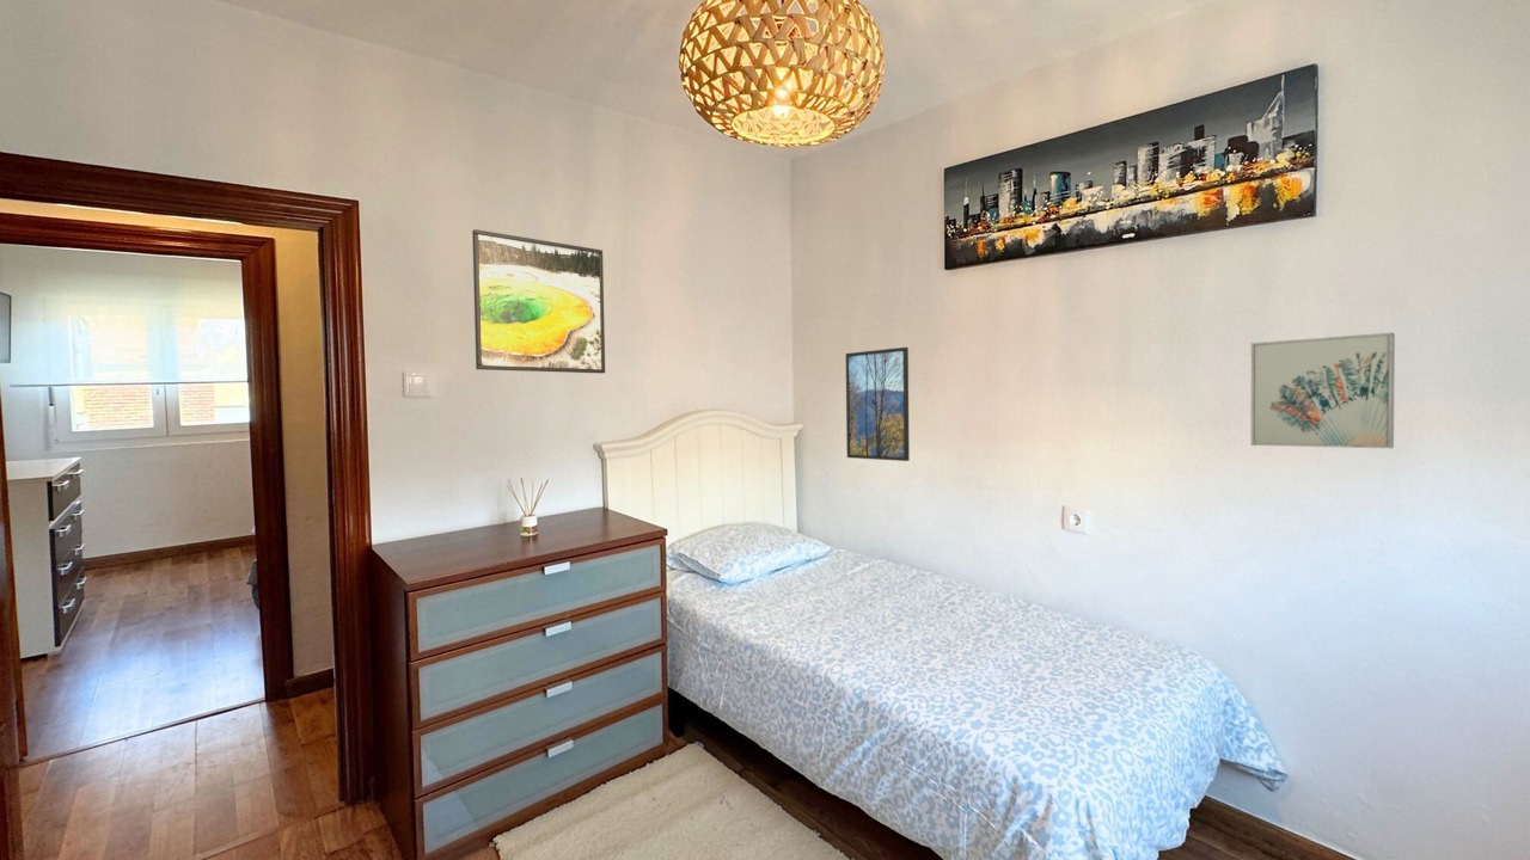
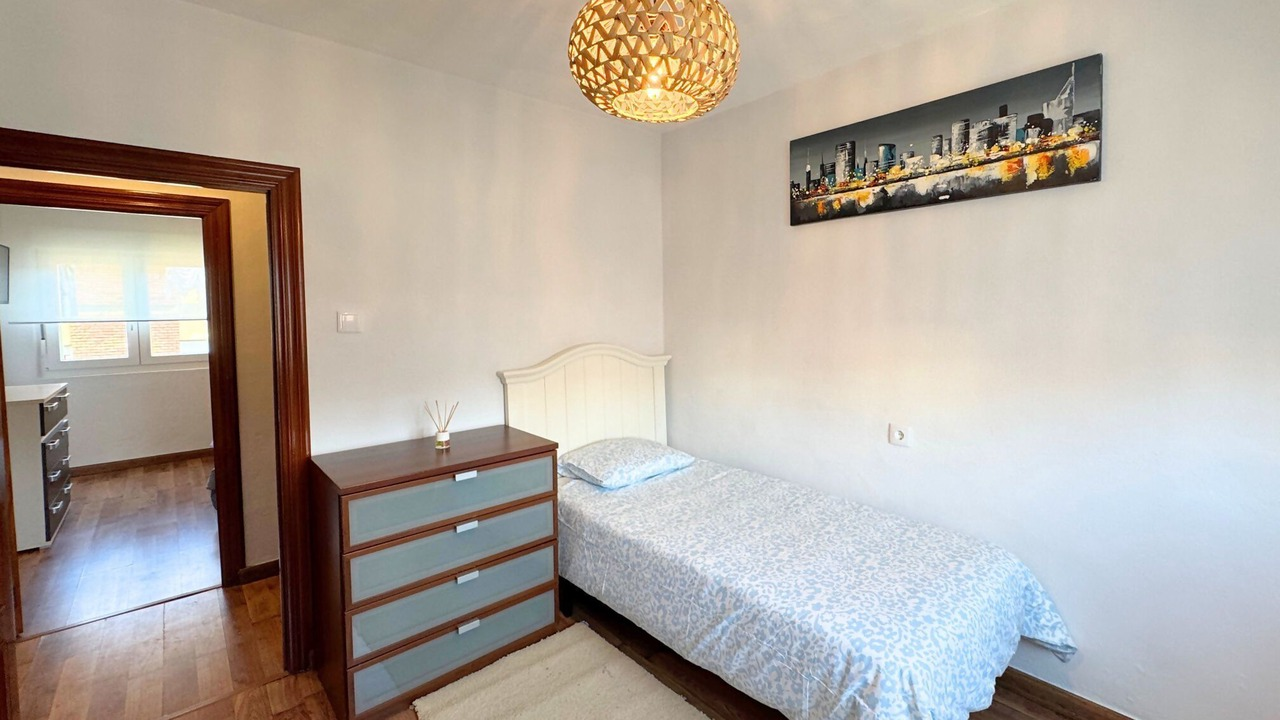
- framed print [471,228,606,374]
- wall art [1250,332,1396,449]
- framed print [845,346,911,462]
